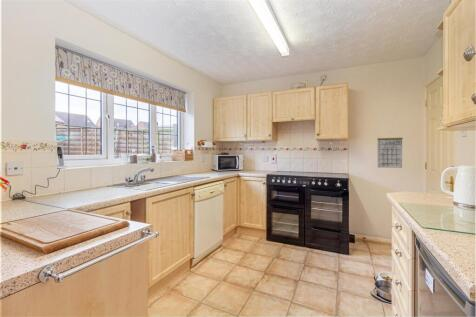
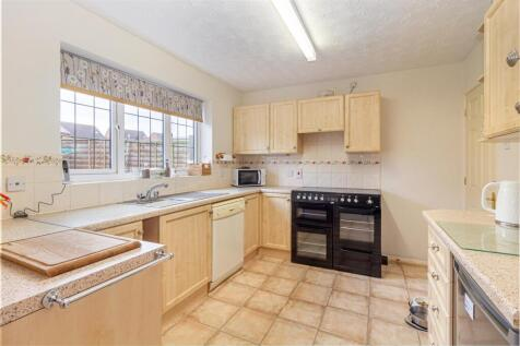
- calendar [376,130,404,169]
